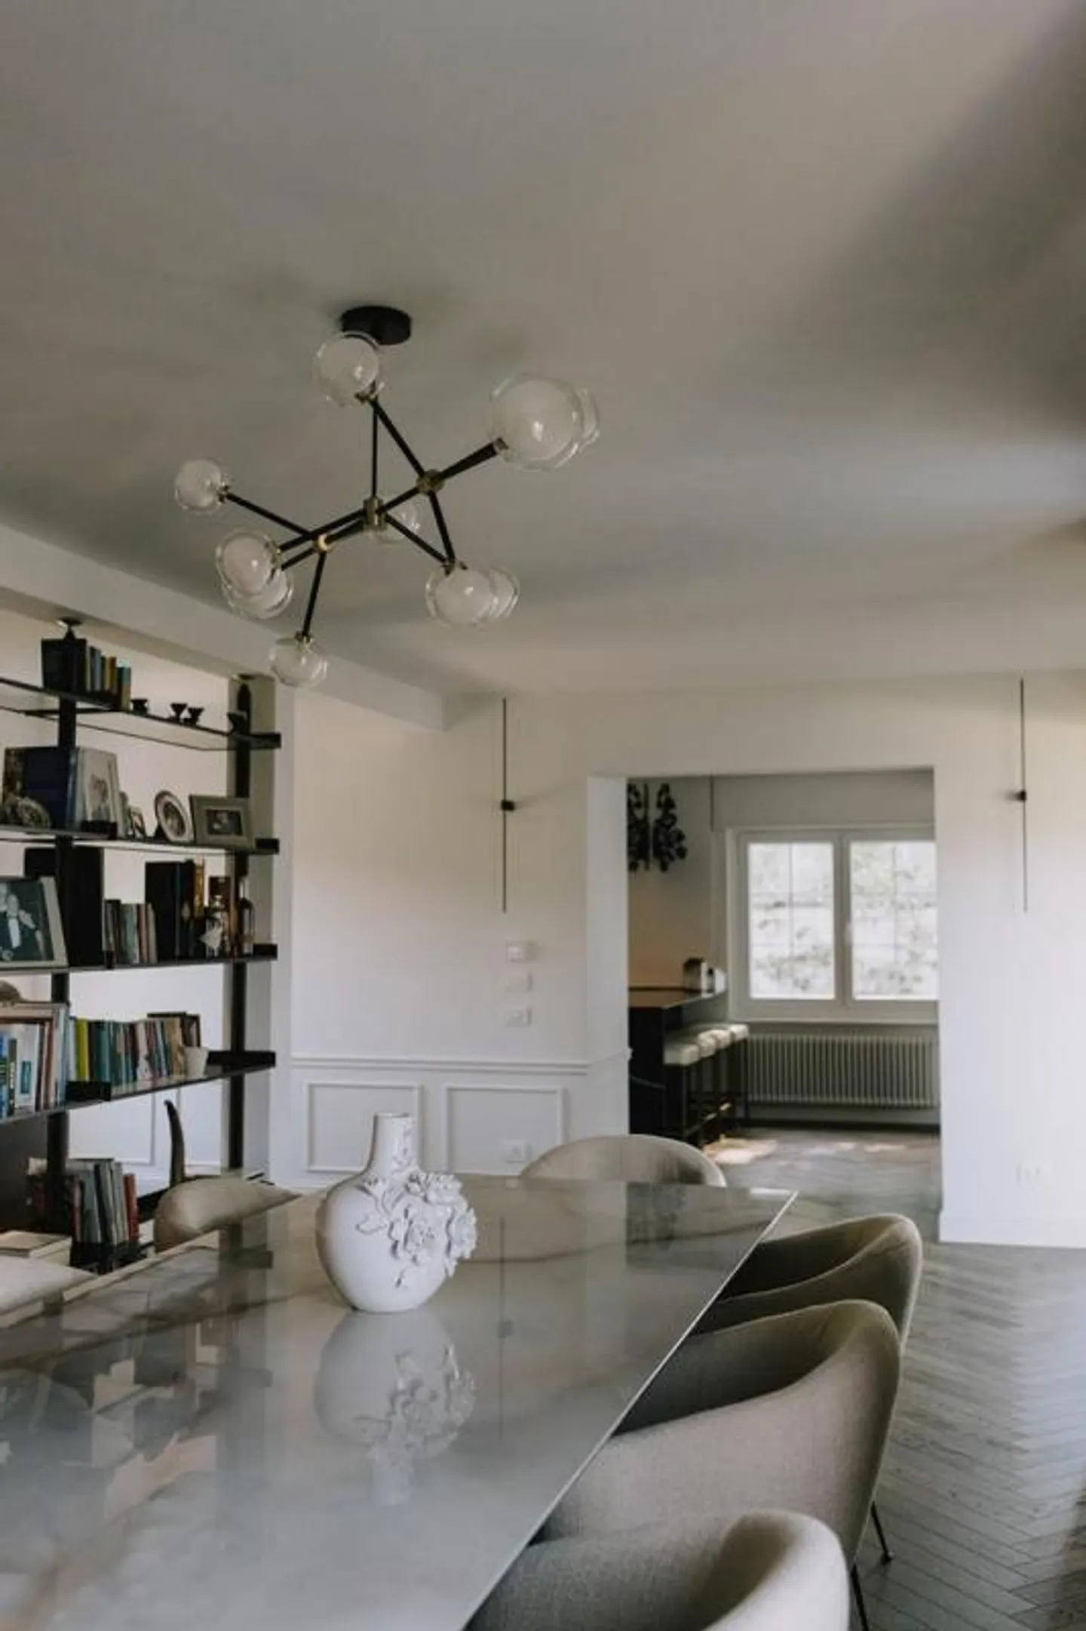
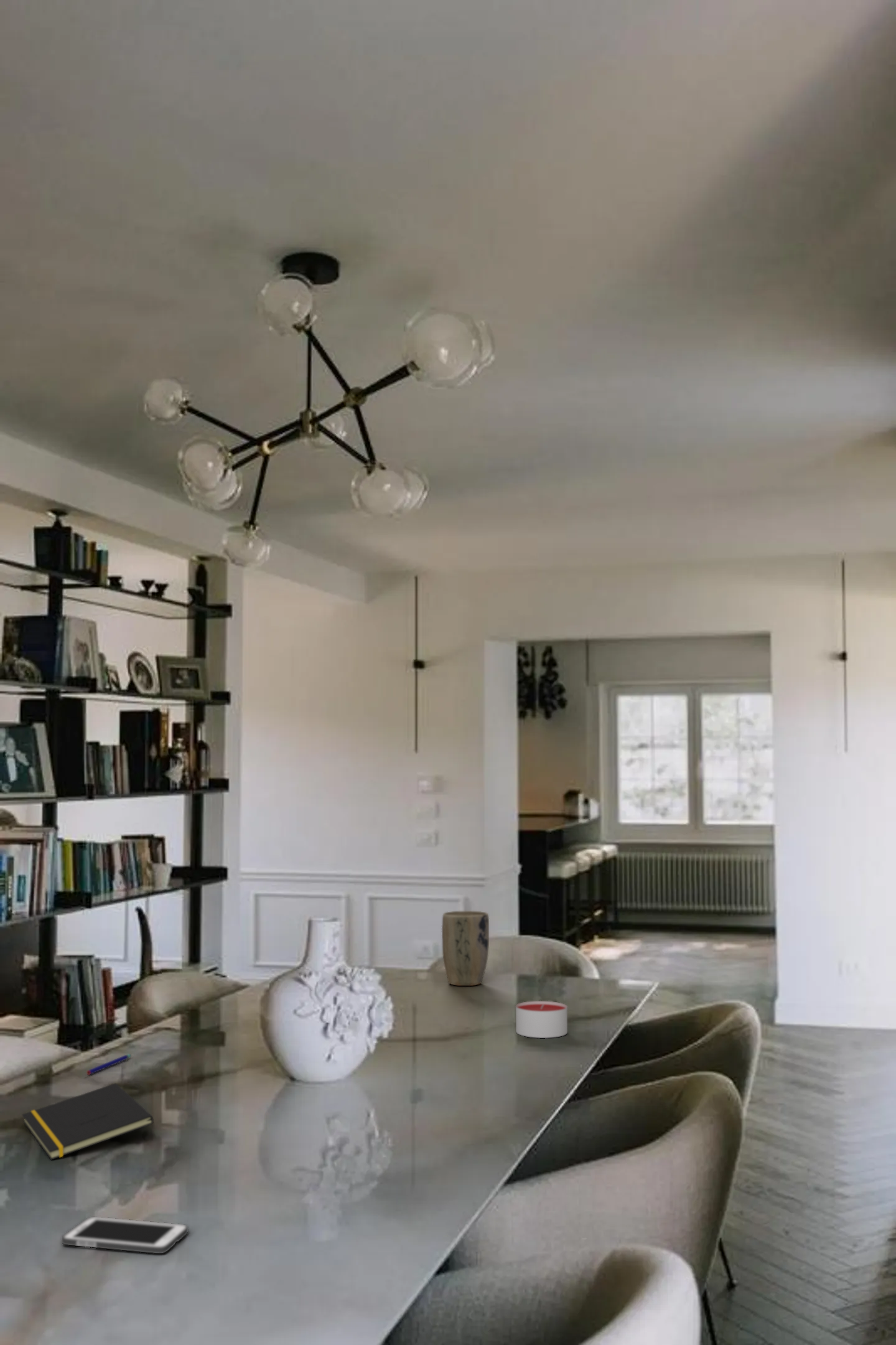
+ pen [86,1053,132,1076]
+ notepad [22,1083,154,1161]
+ candle [515,1001,568,1039]
+ plant pot [441,910,490,986]
+ cell phone [61,1216,189,1254]
